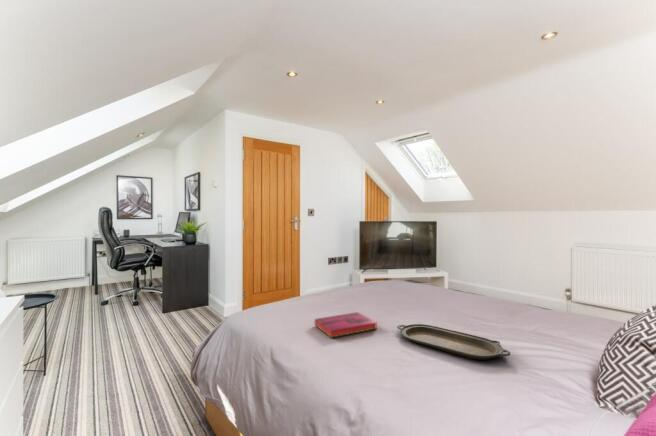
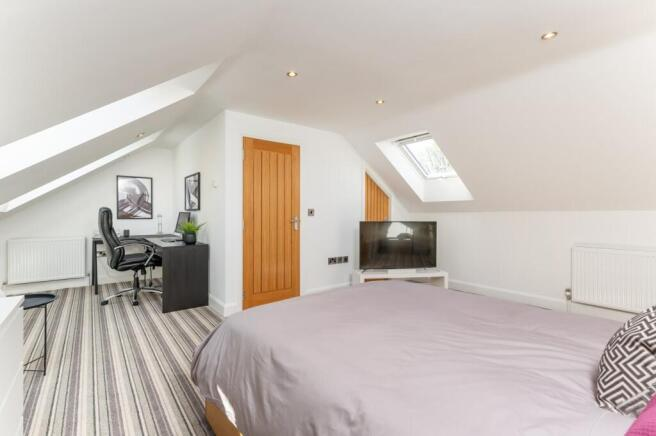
- hardback book [314,311,378,339]
- serving tray [396,323,512,361]
